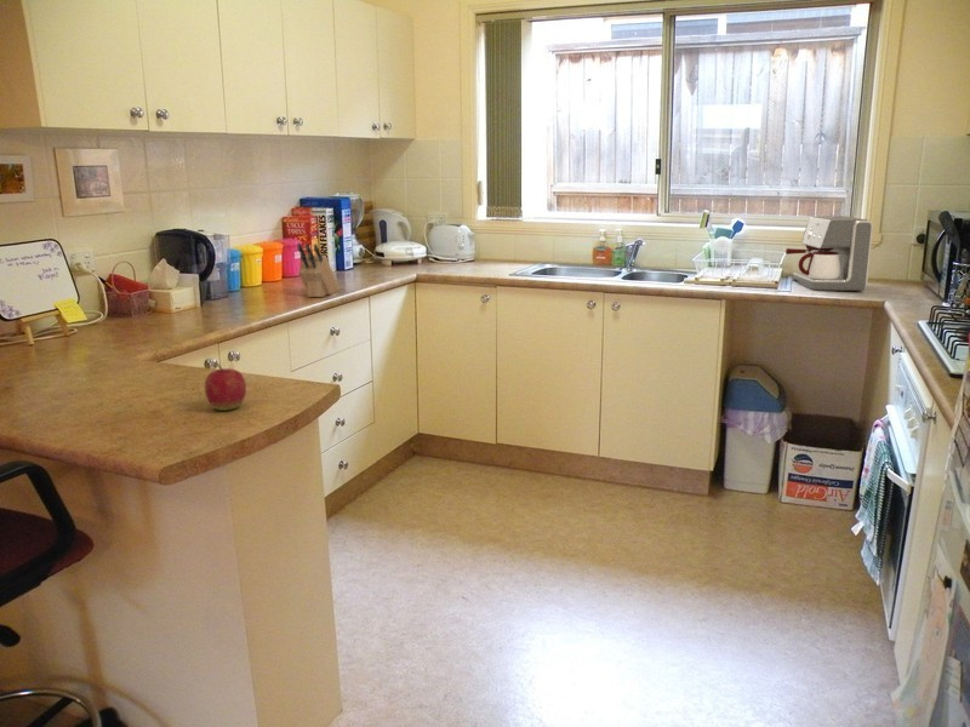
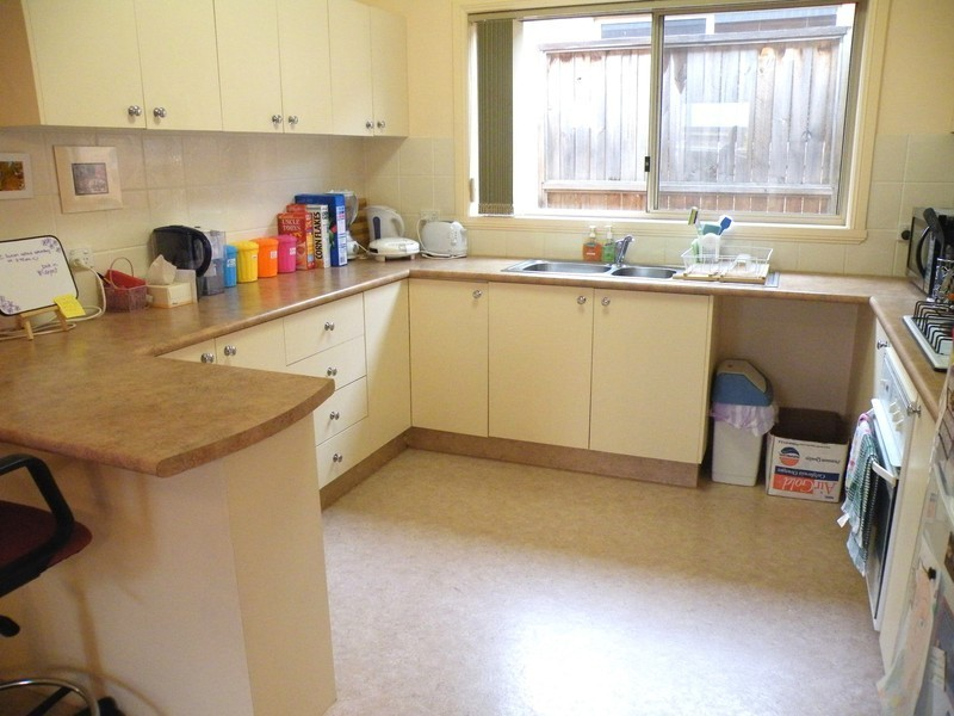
- apple [204,361,247,412]
- knife block [296,242,341,298]
- coffee maker [784,214,874,292]
